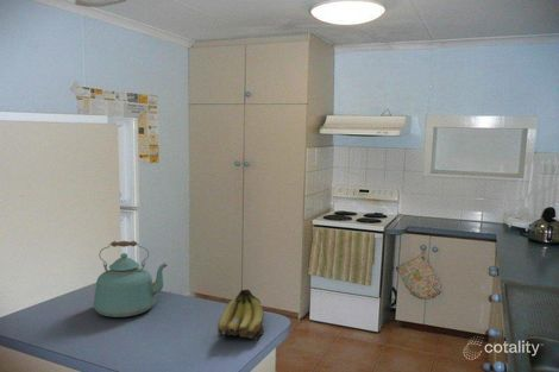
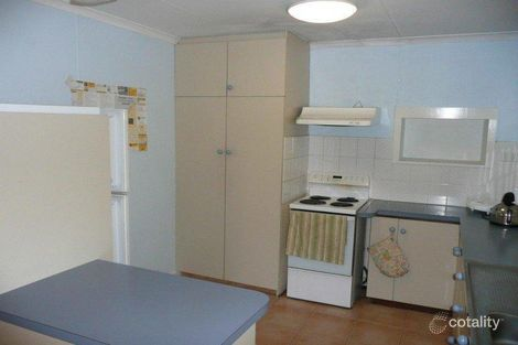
- kettle [93,240,169,319]
- fruit [216,289,265,341]
